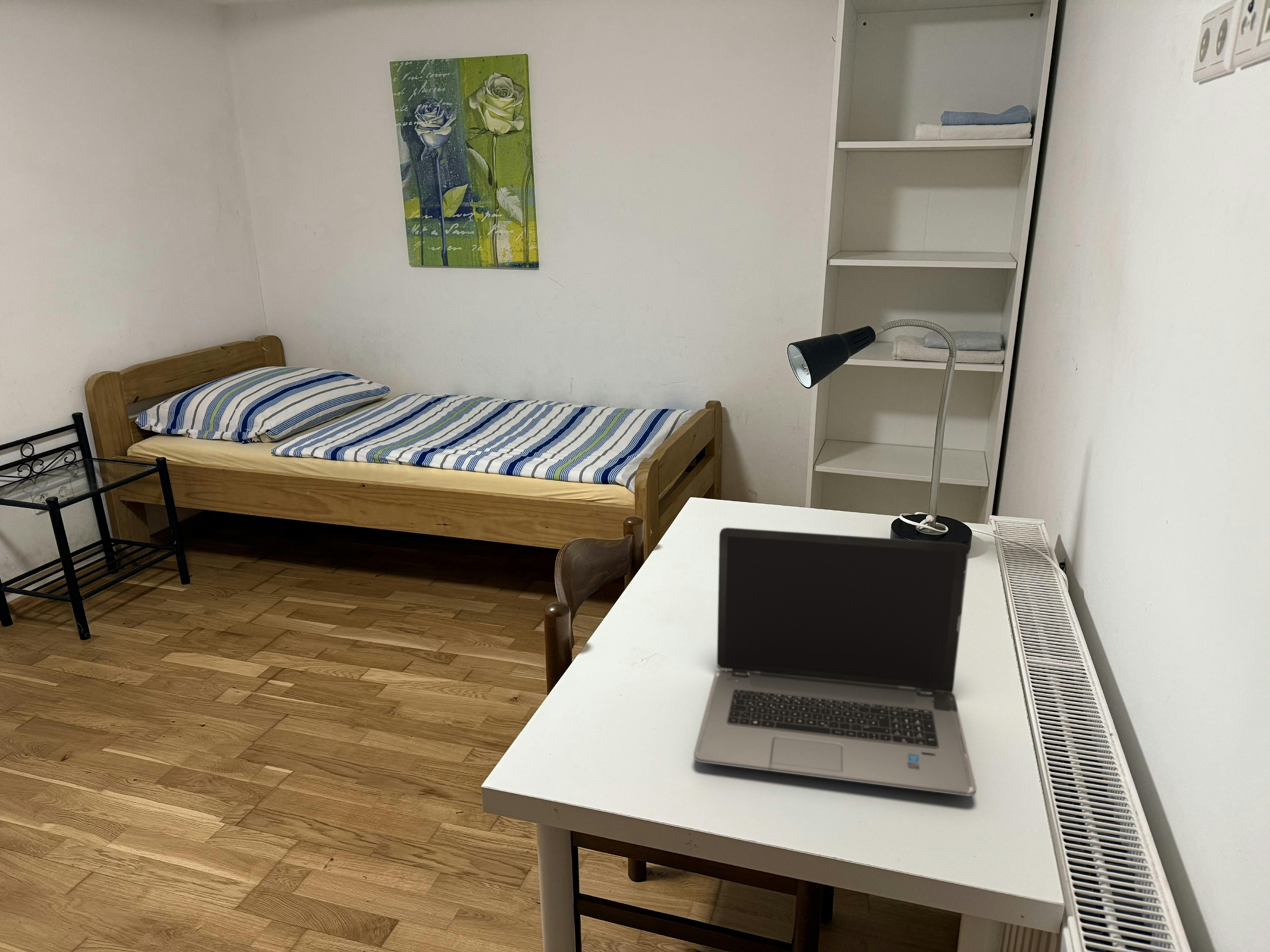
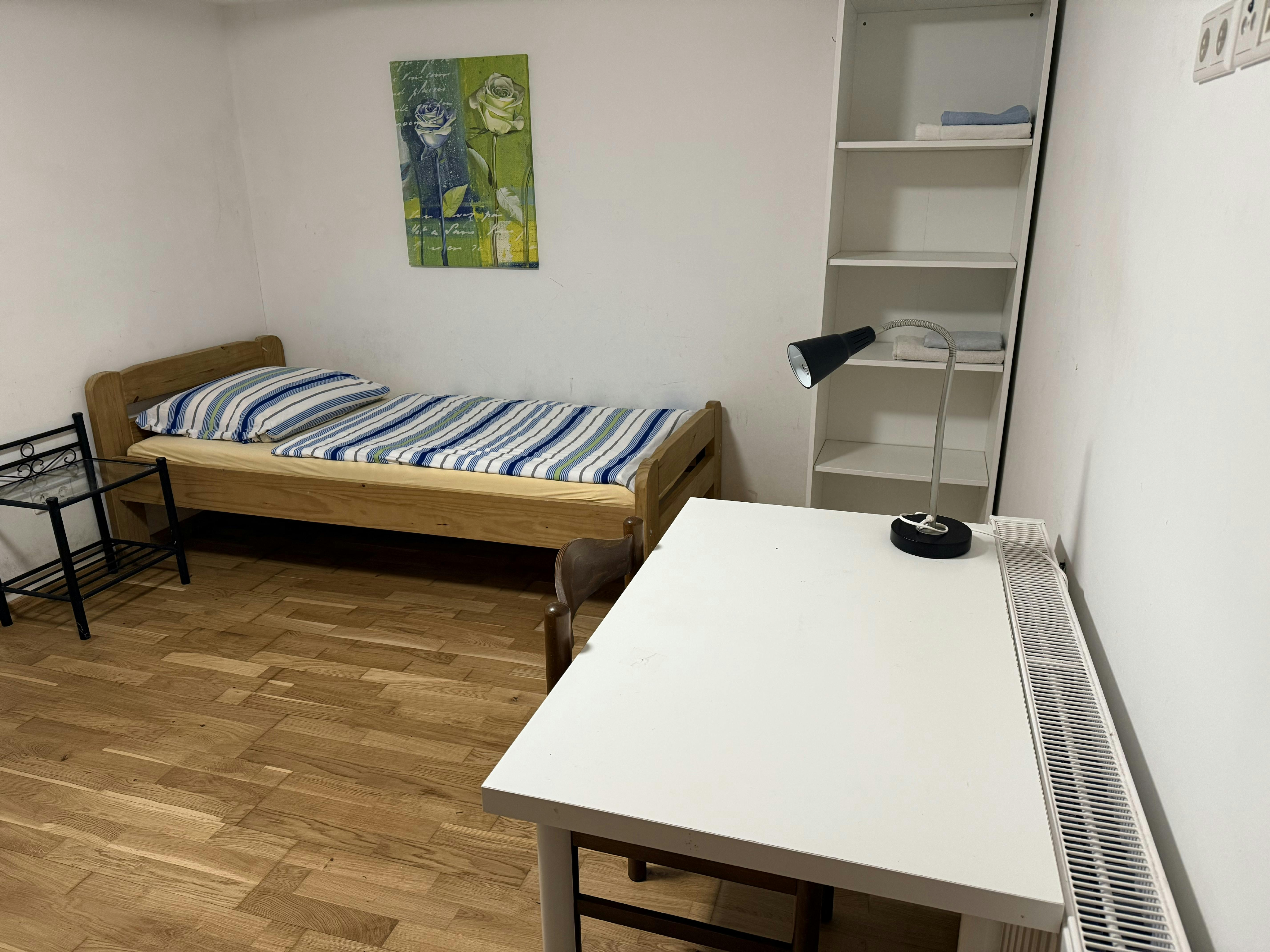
- laptop computer [693,527,977,796]
